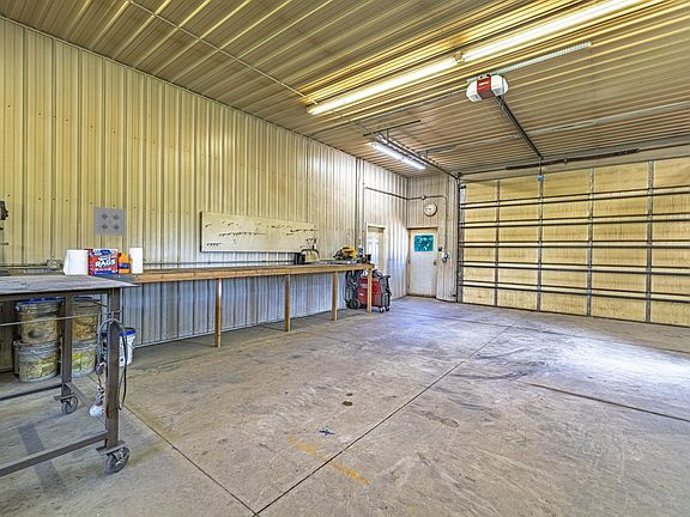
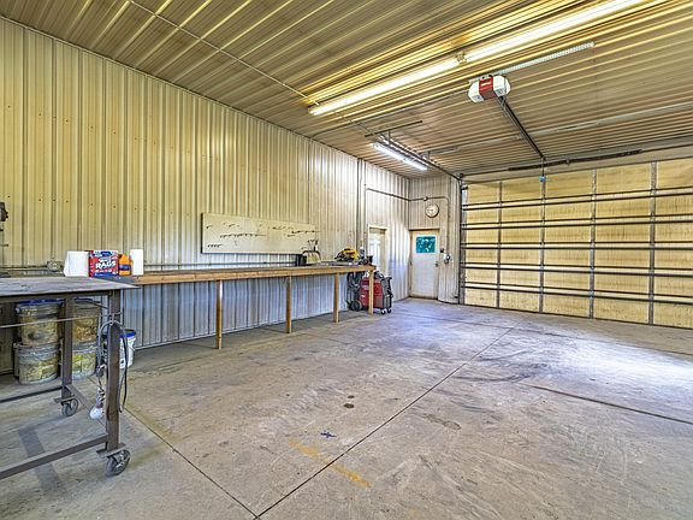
- wall art [92,206,127,237]
